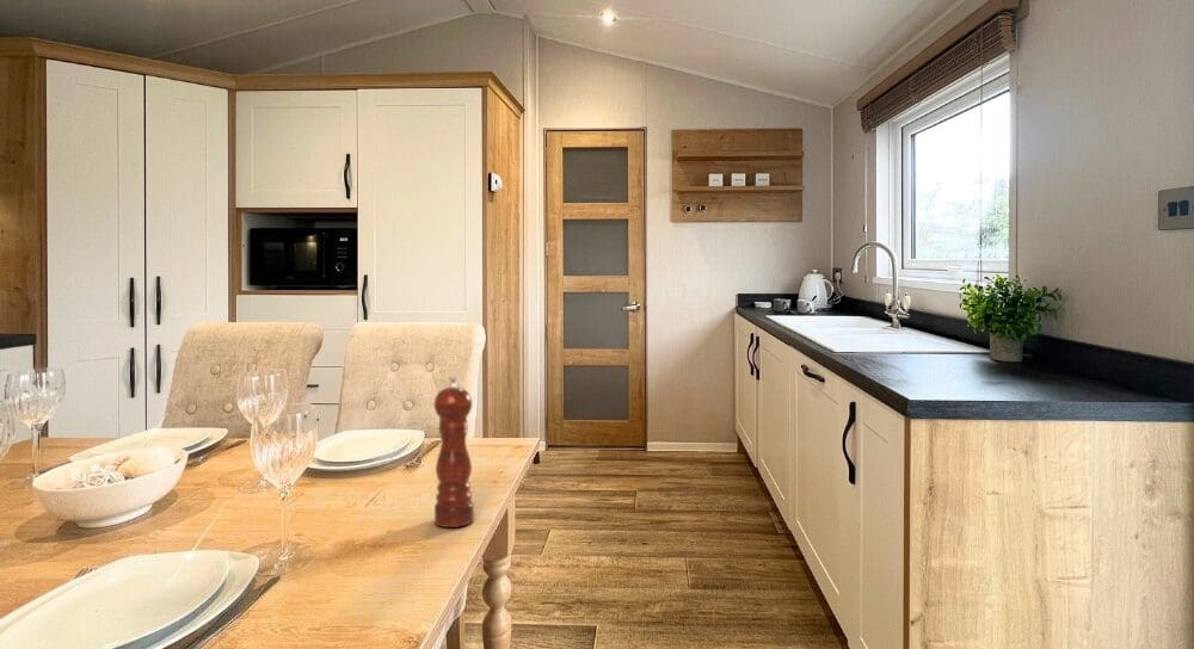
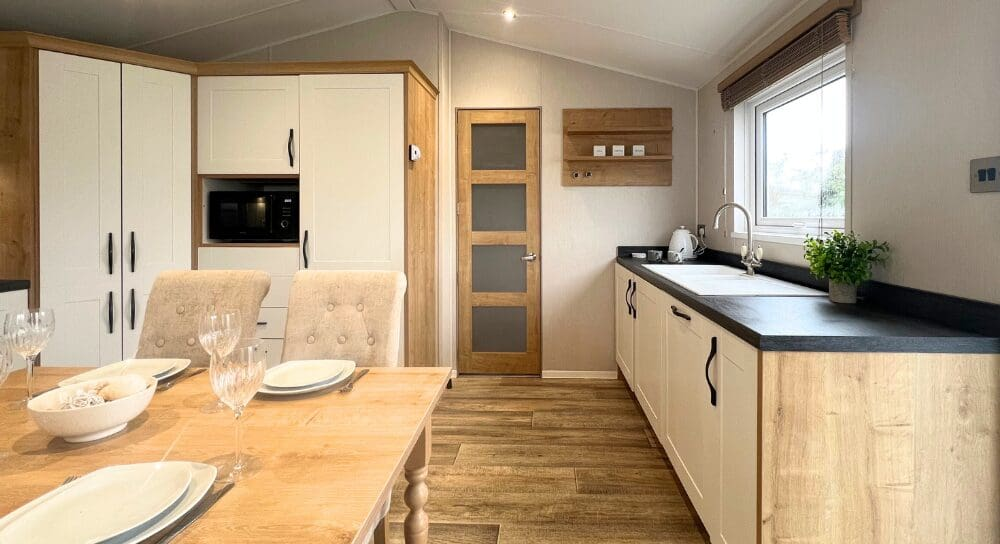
- pepper mill [433,376,475,529]
